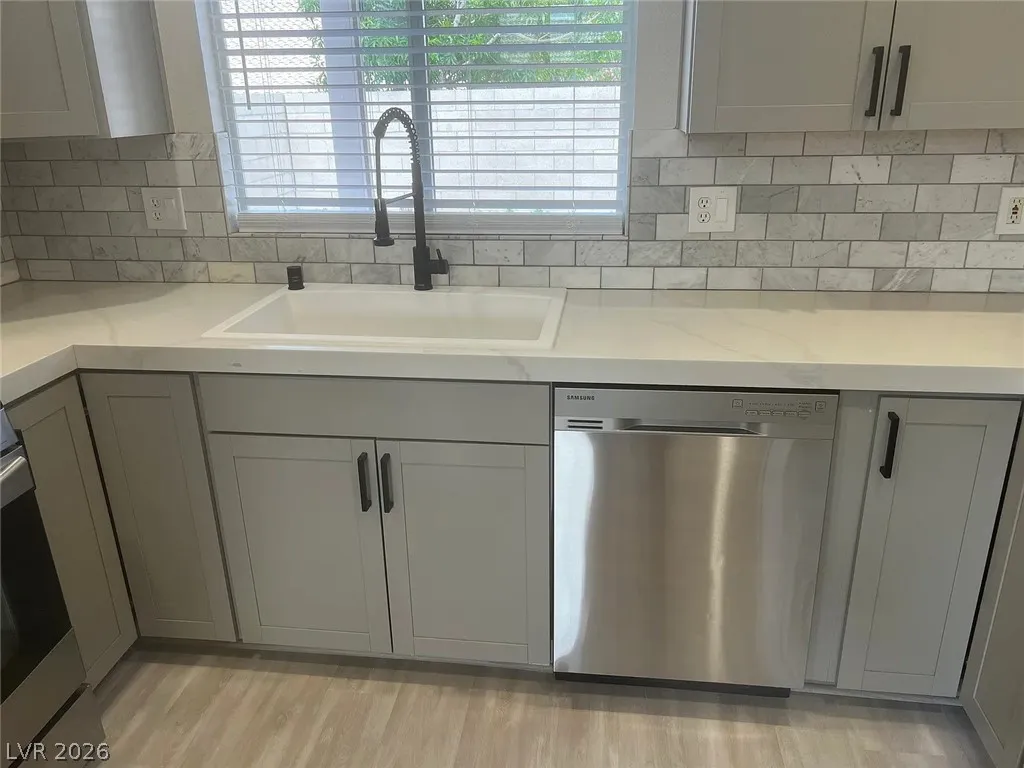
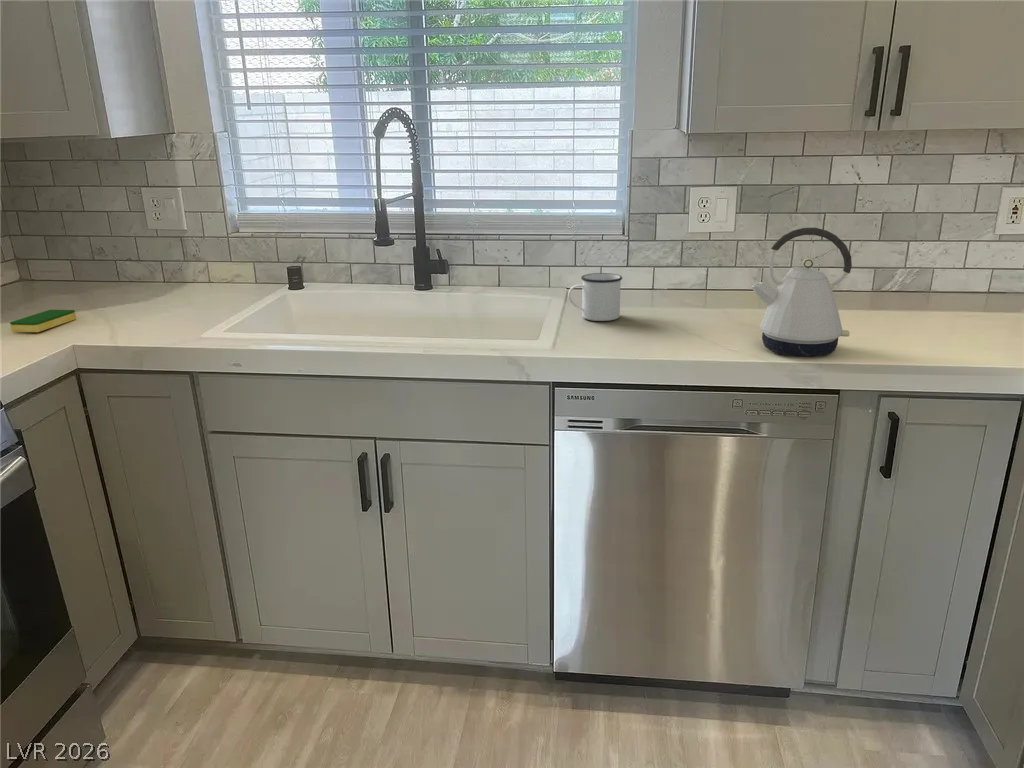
+ dish sponge [9,309,77,333]
+ kettle [750,226,853,358]
+ mug [567,272,623,322]
